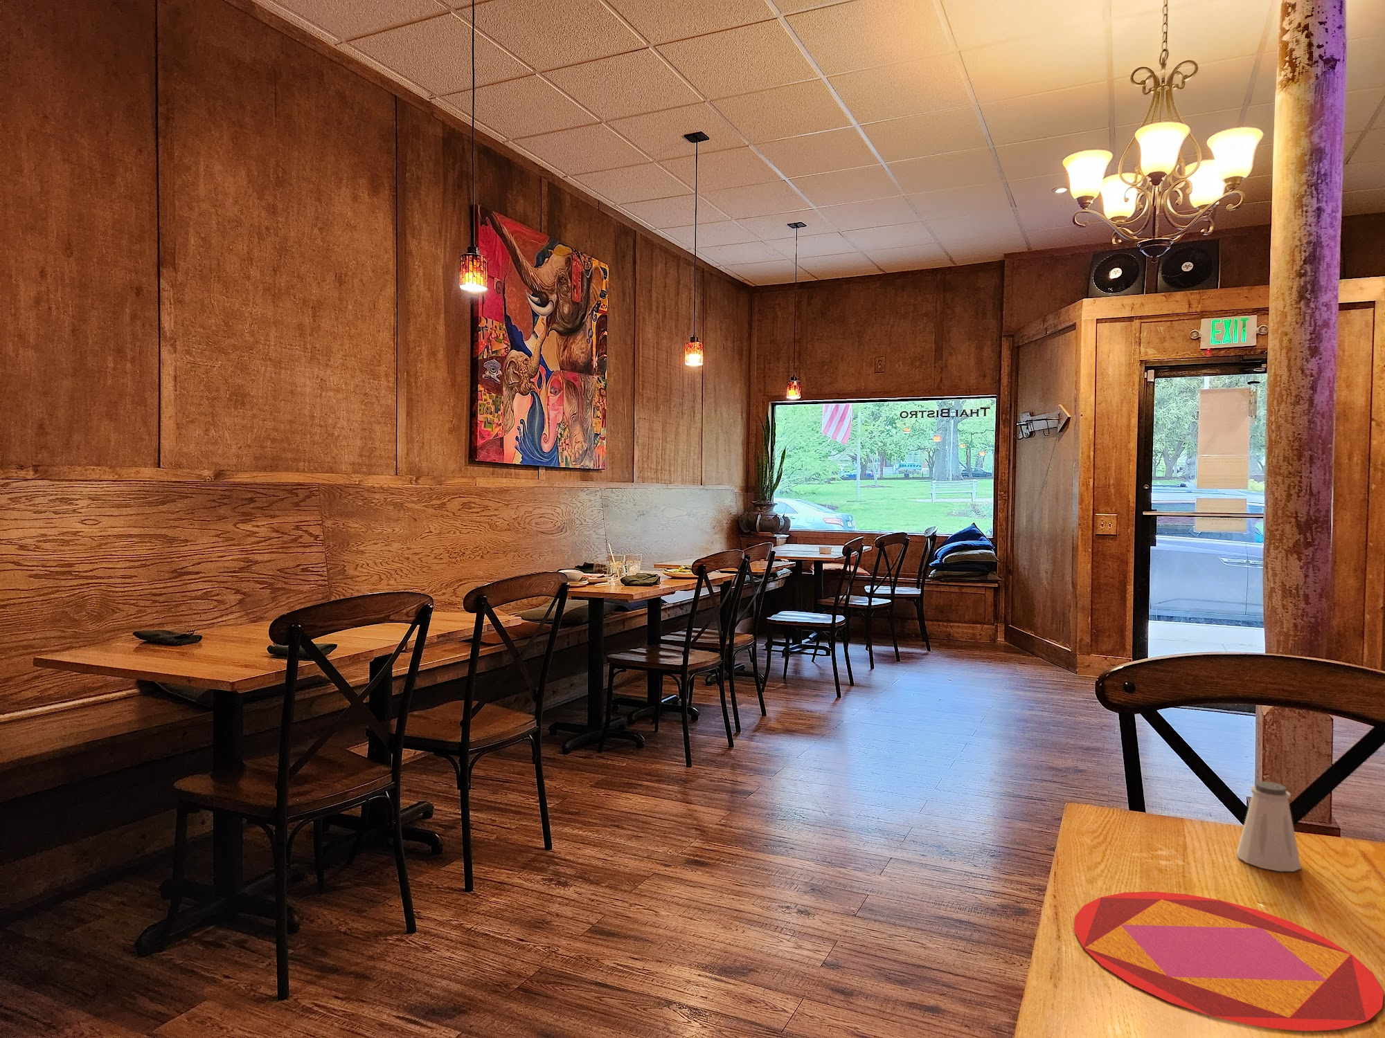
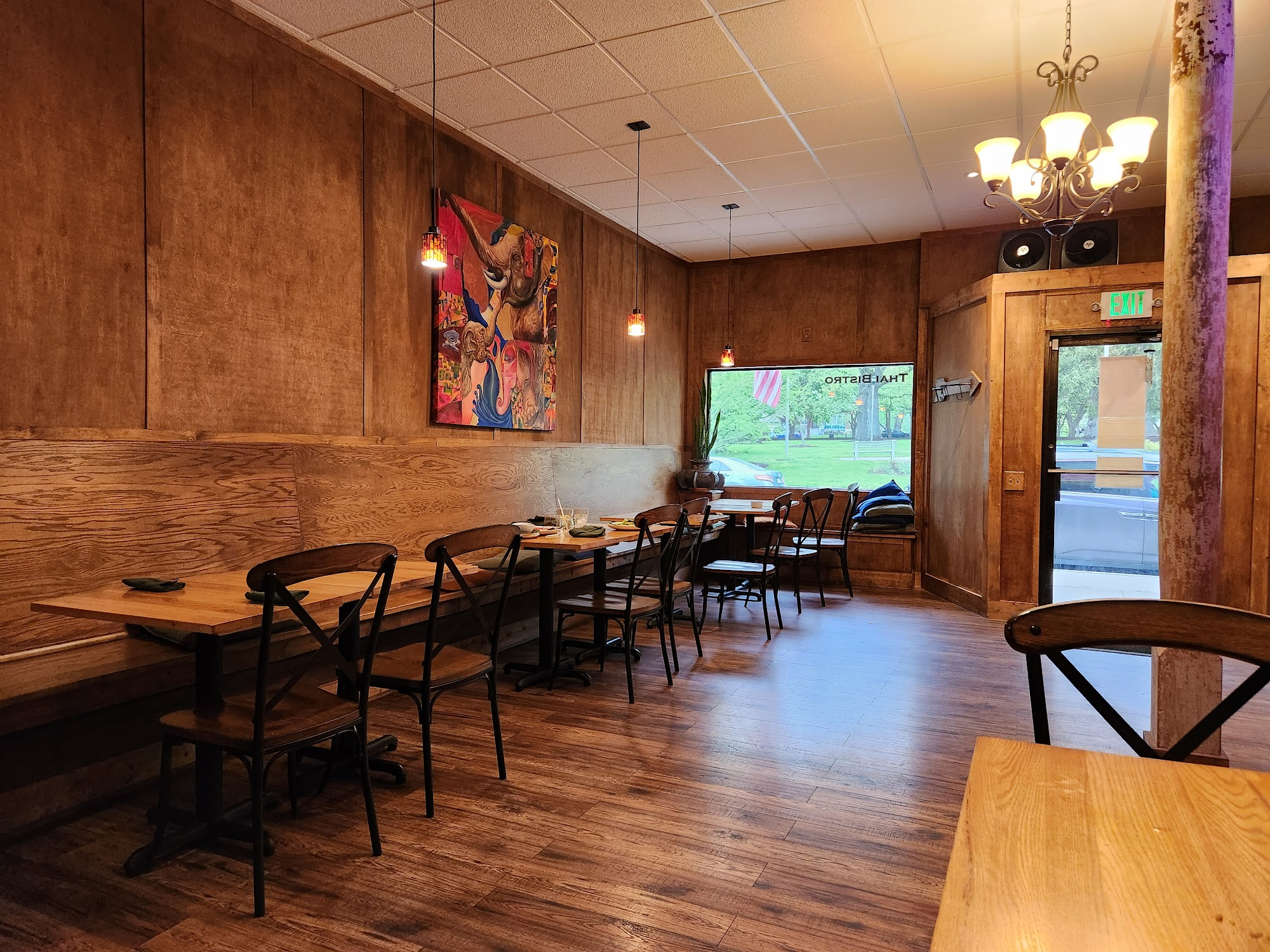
- saltshaker [1236,781,1302,872]
- plate [1073,891,1384,1031]
